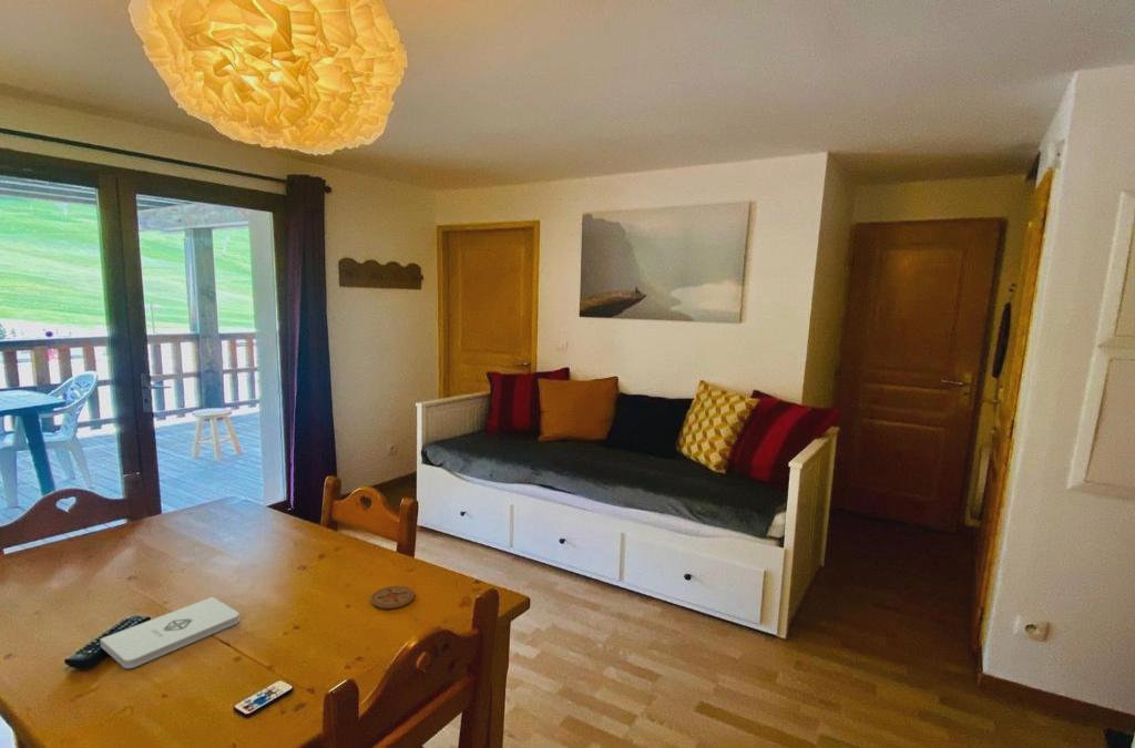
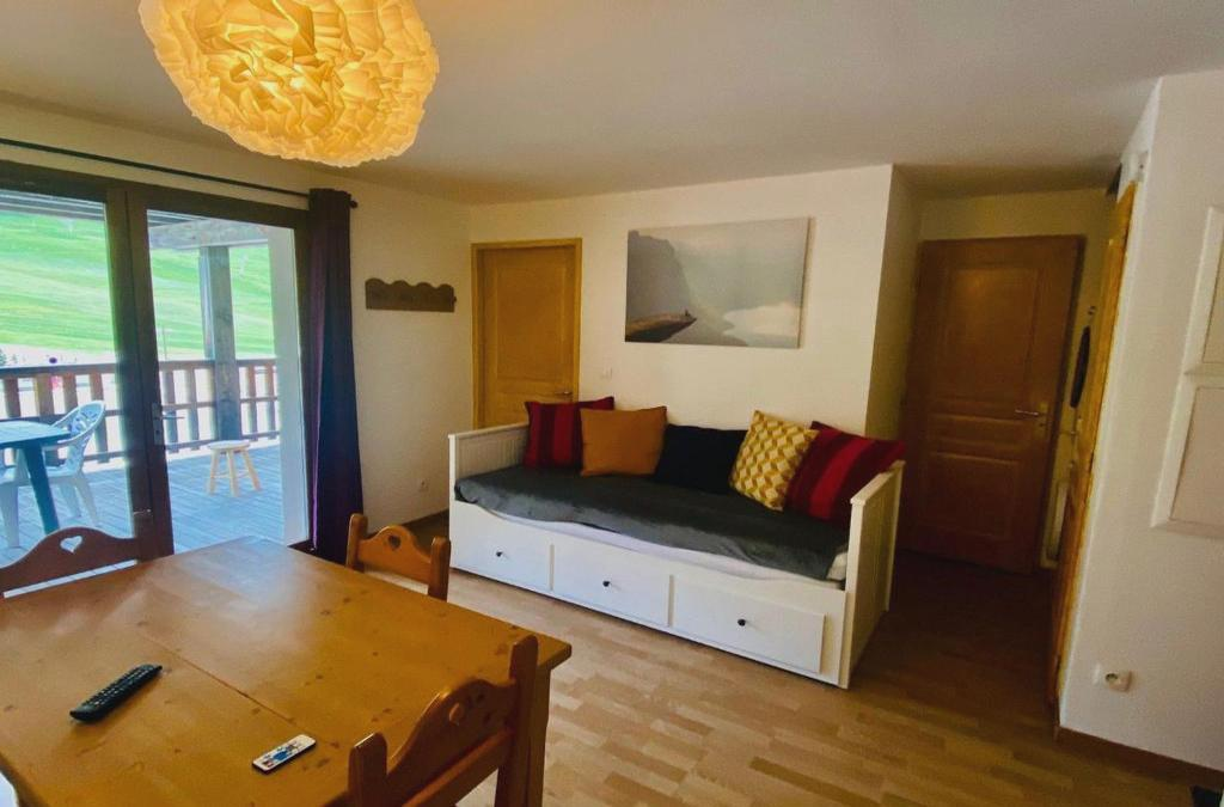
- coaster [370,585,416,609]
- notepad [100,596,241,669]
